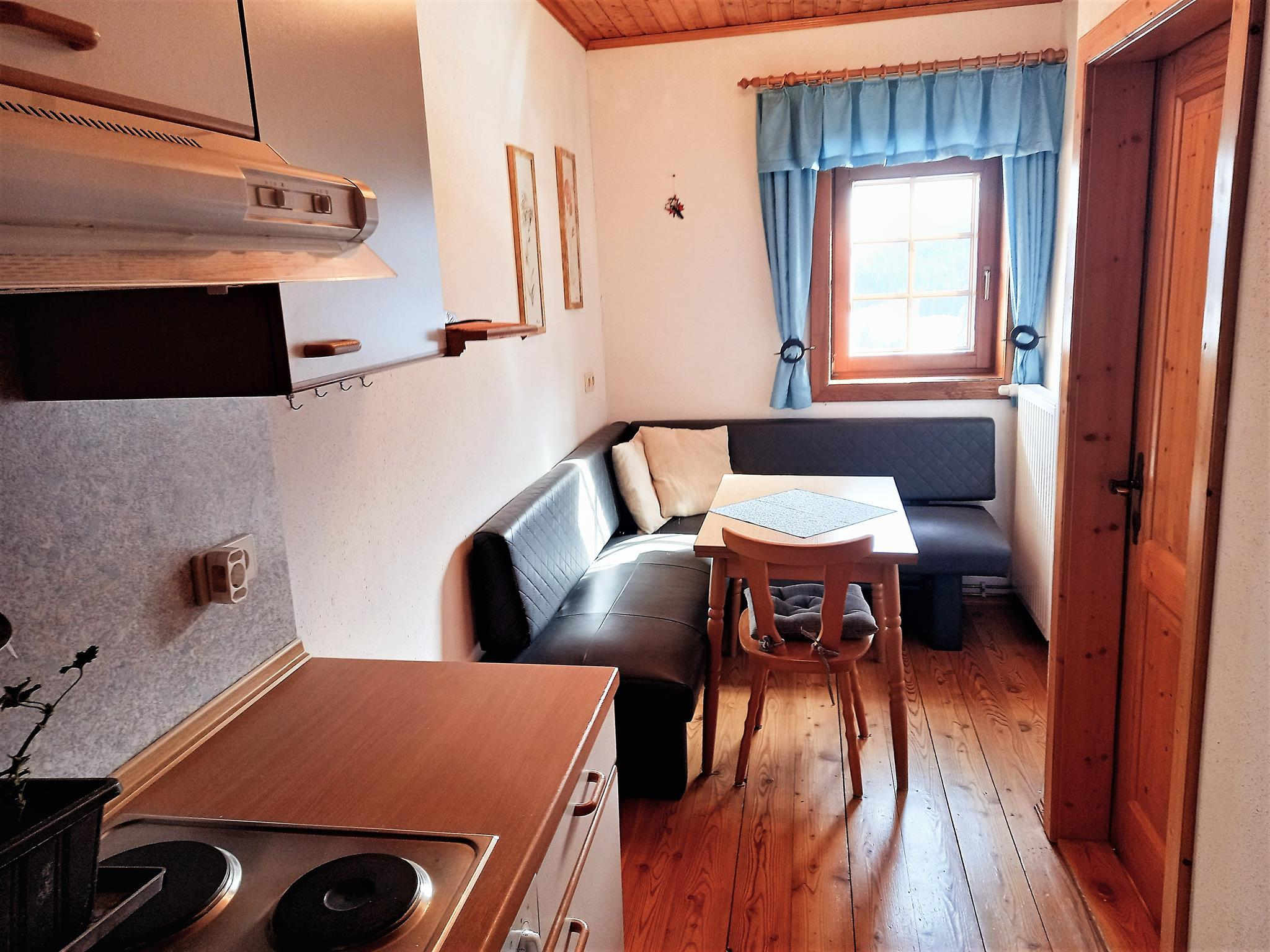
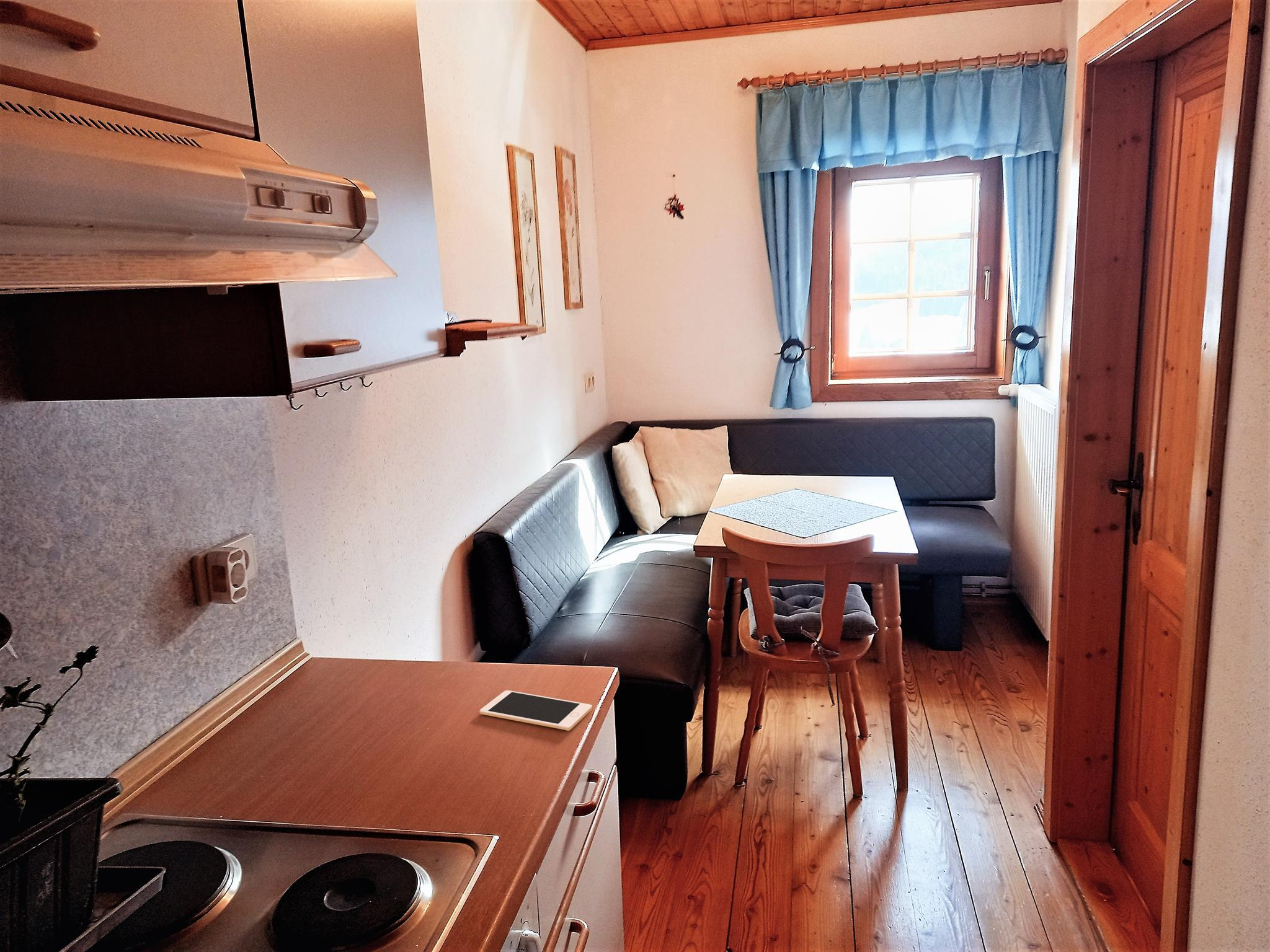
+ cell phone [479,690,593,731]
